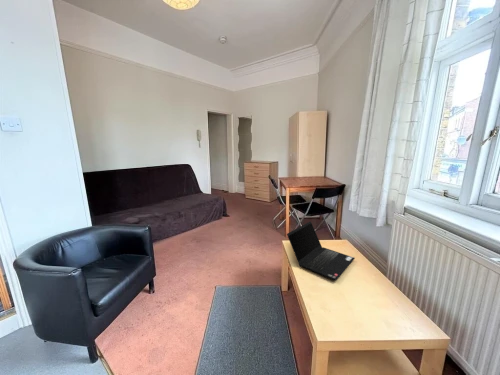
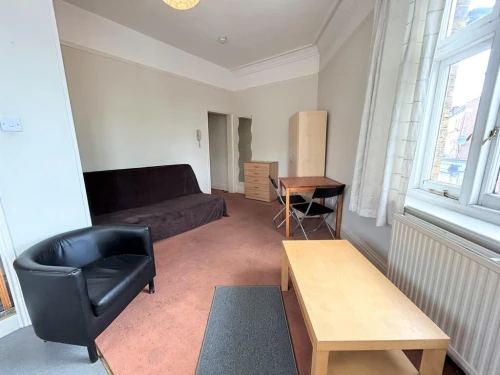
- laptop computer [286,221,356,281]
